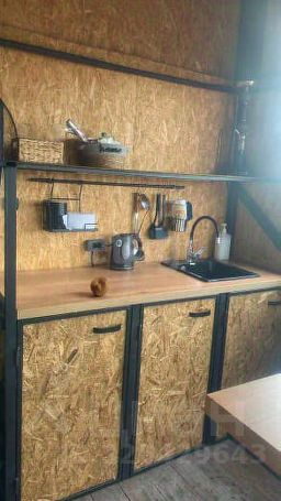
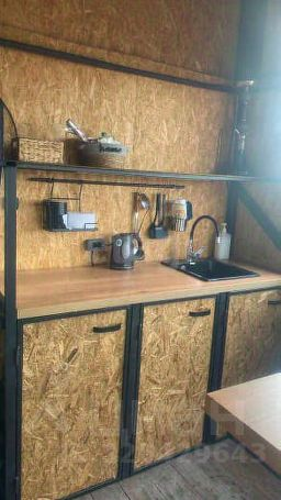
- fruit [89,276,110,297]
